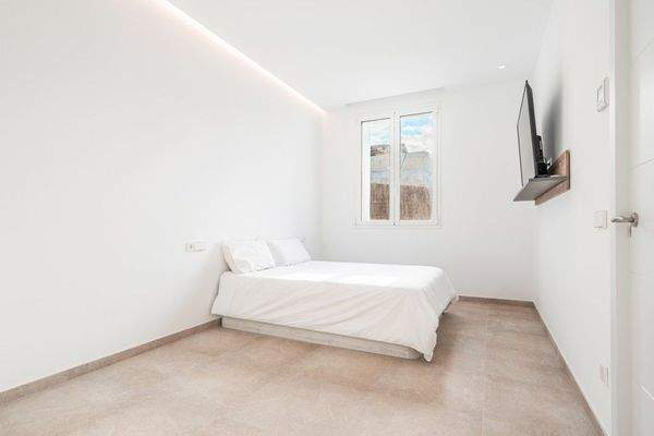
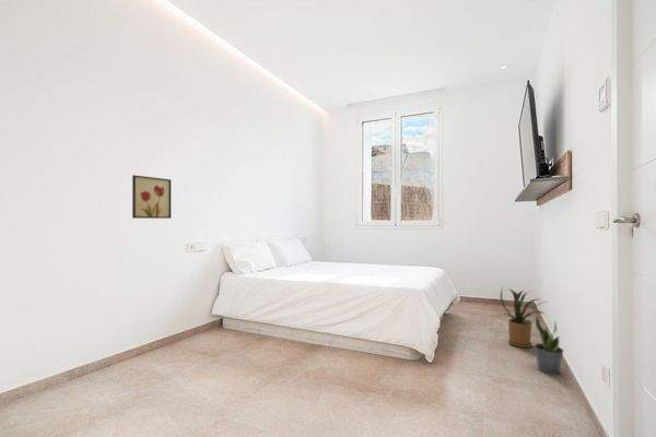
+ wall art [131,174,172,220]
+ potted plant [534,315,565,376]
+ house plant [500,287,547,349]
